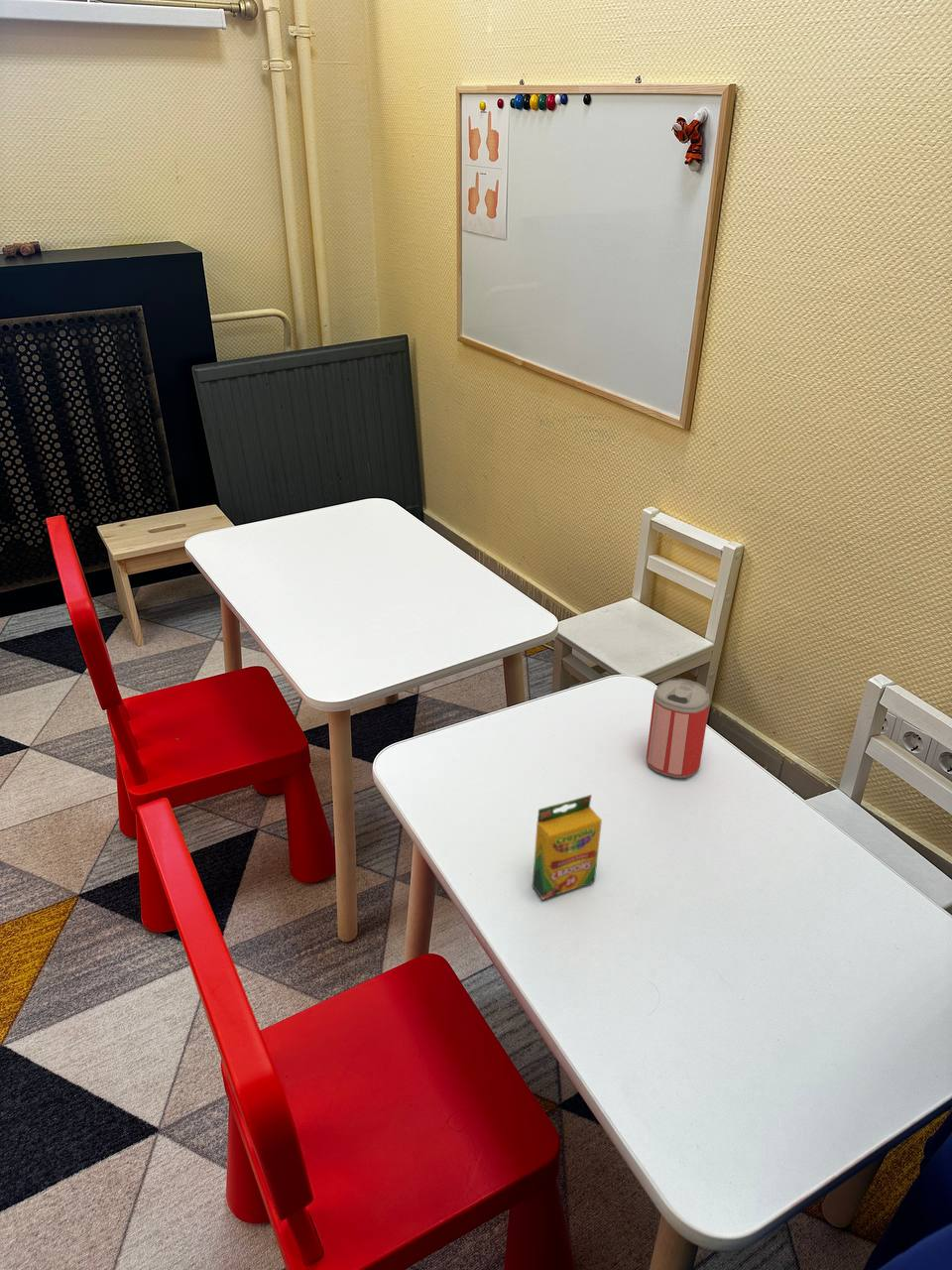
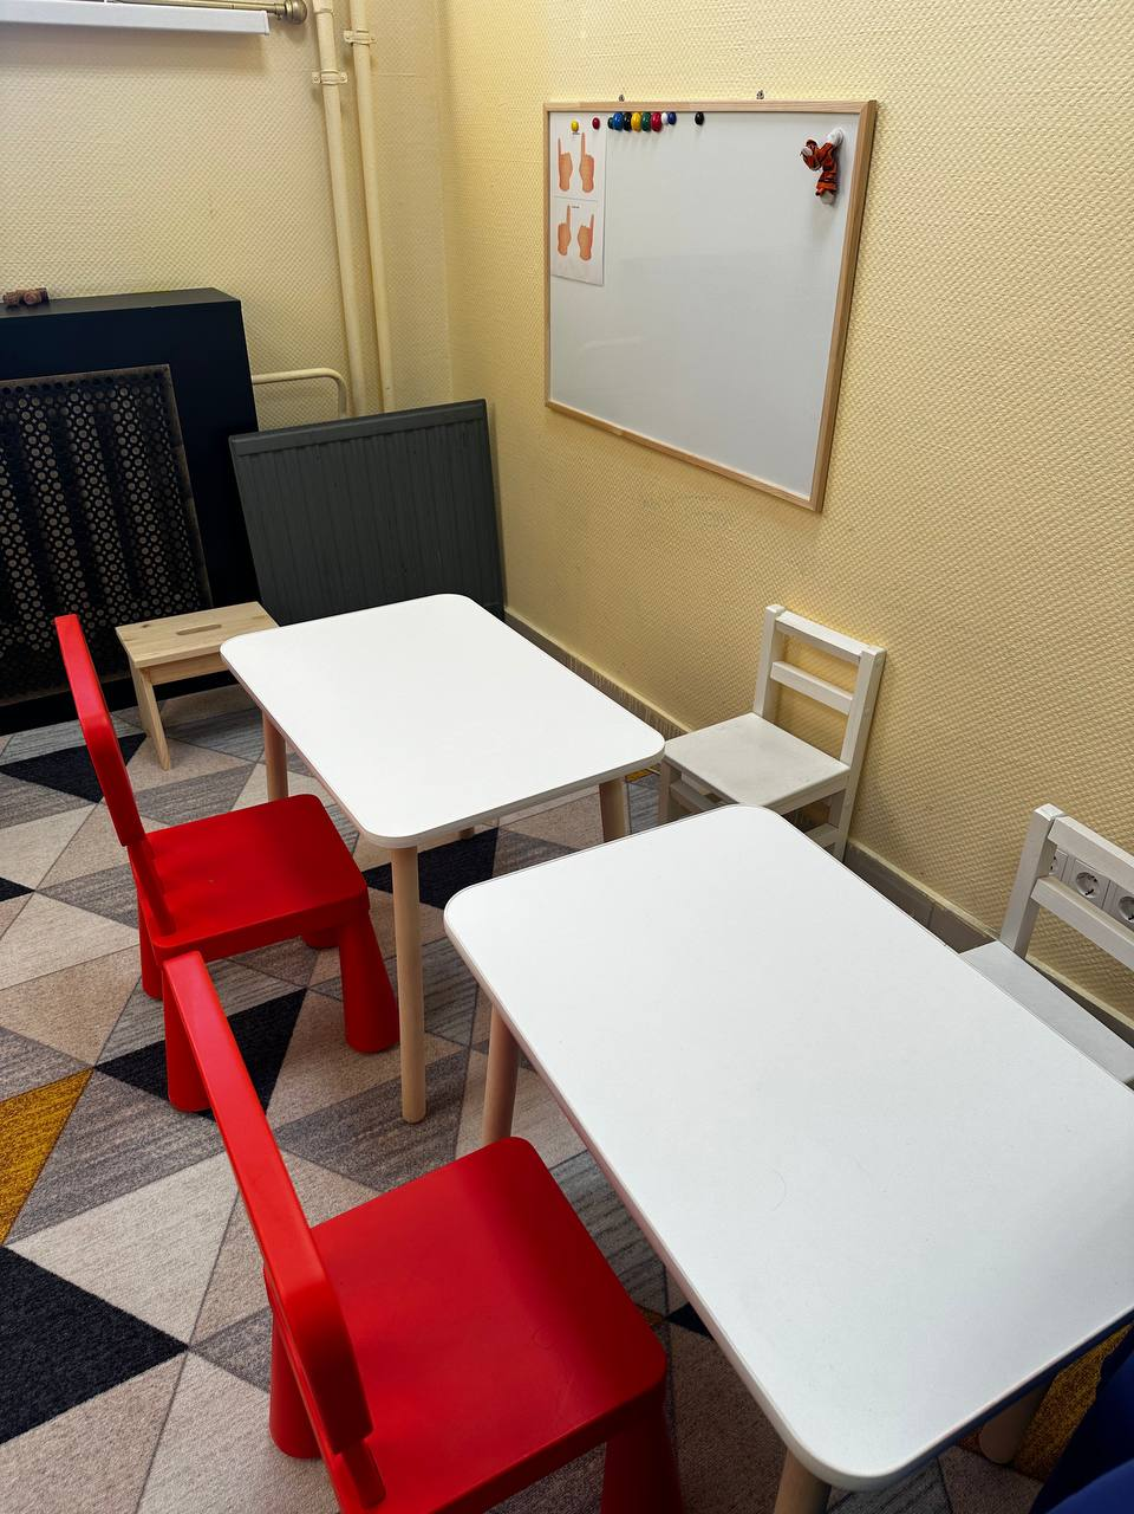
- beer can [646,677,711,779]
- crayon box [532,794,603,901]
